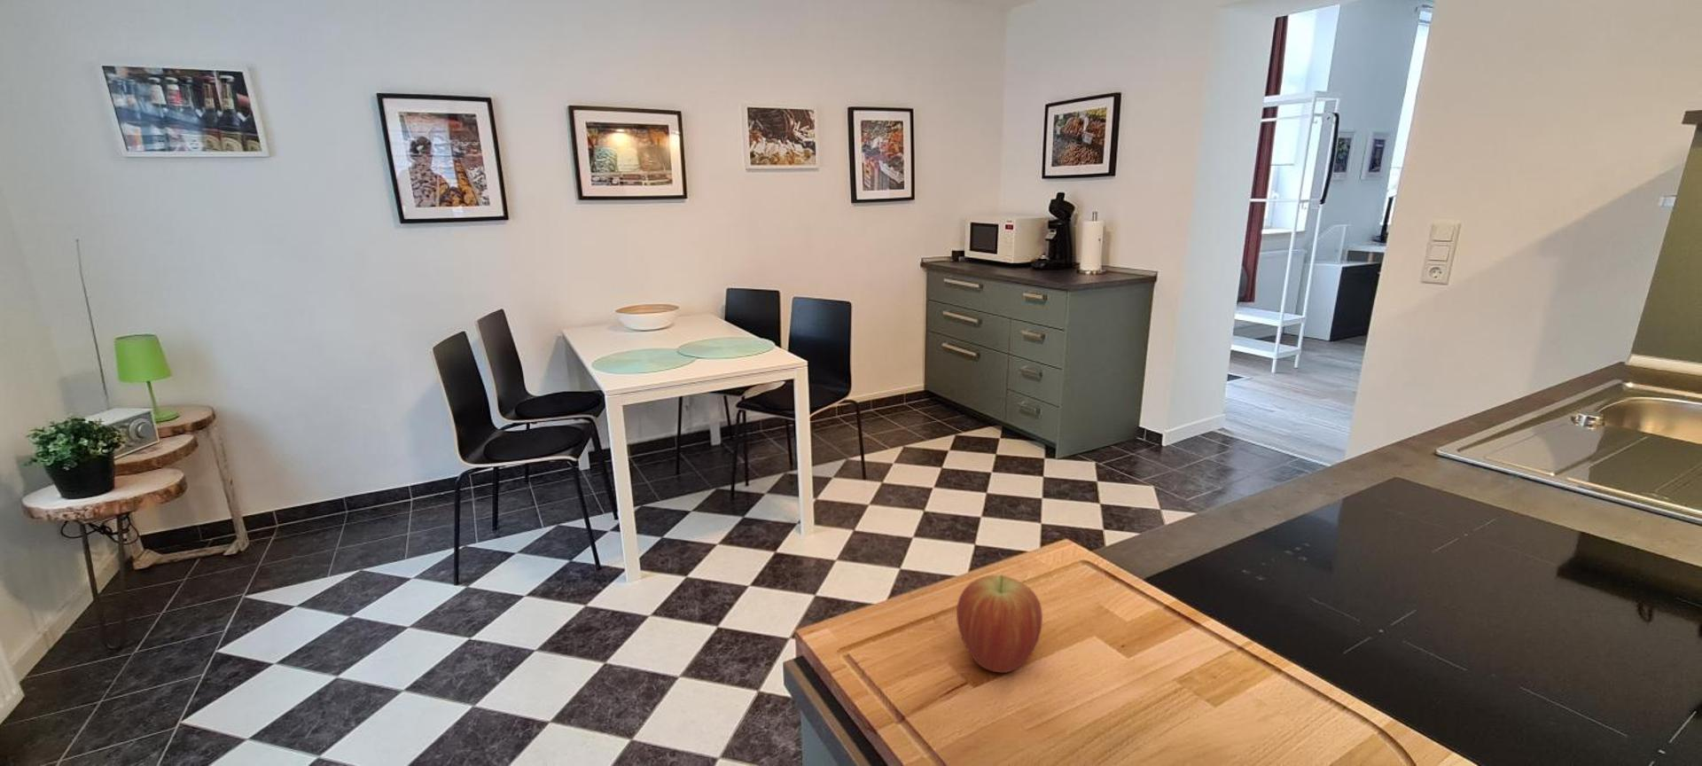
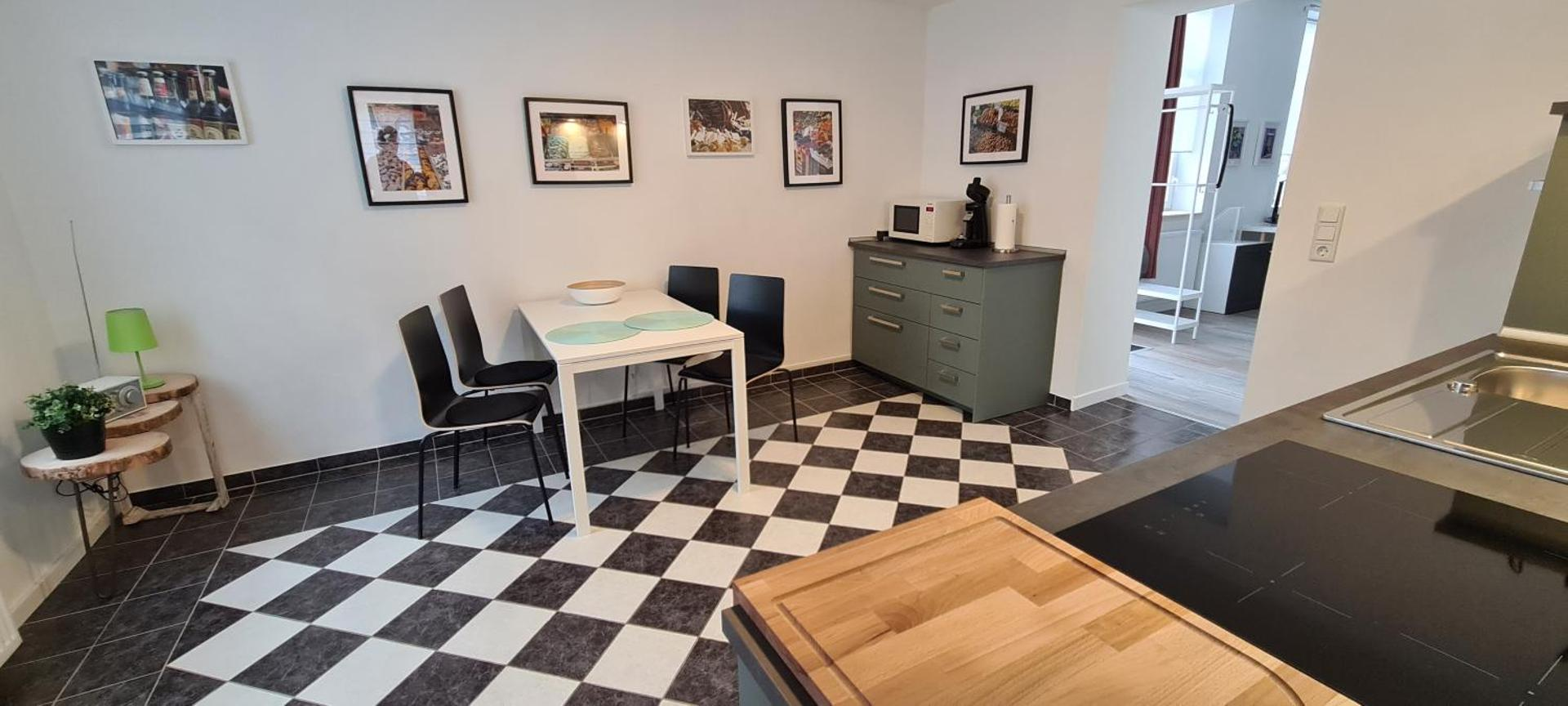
- fruit [955,575,1043,674]
